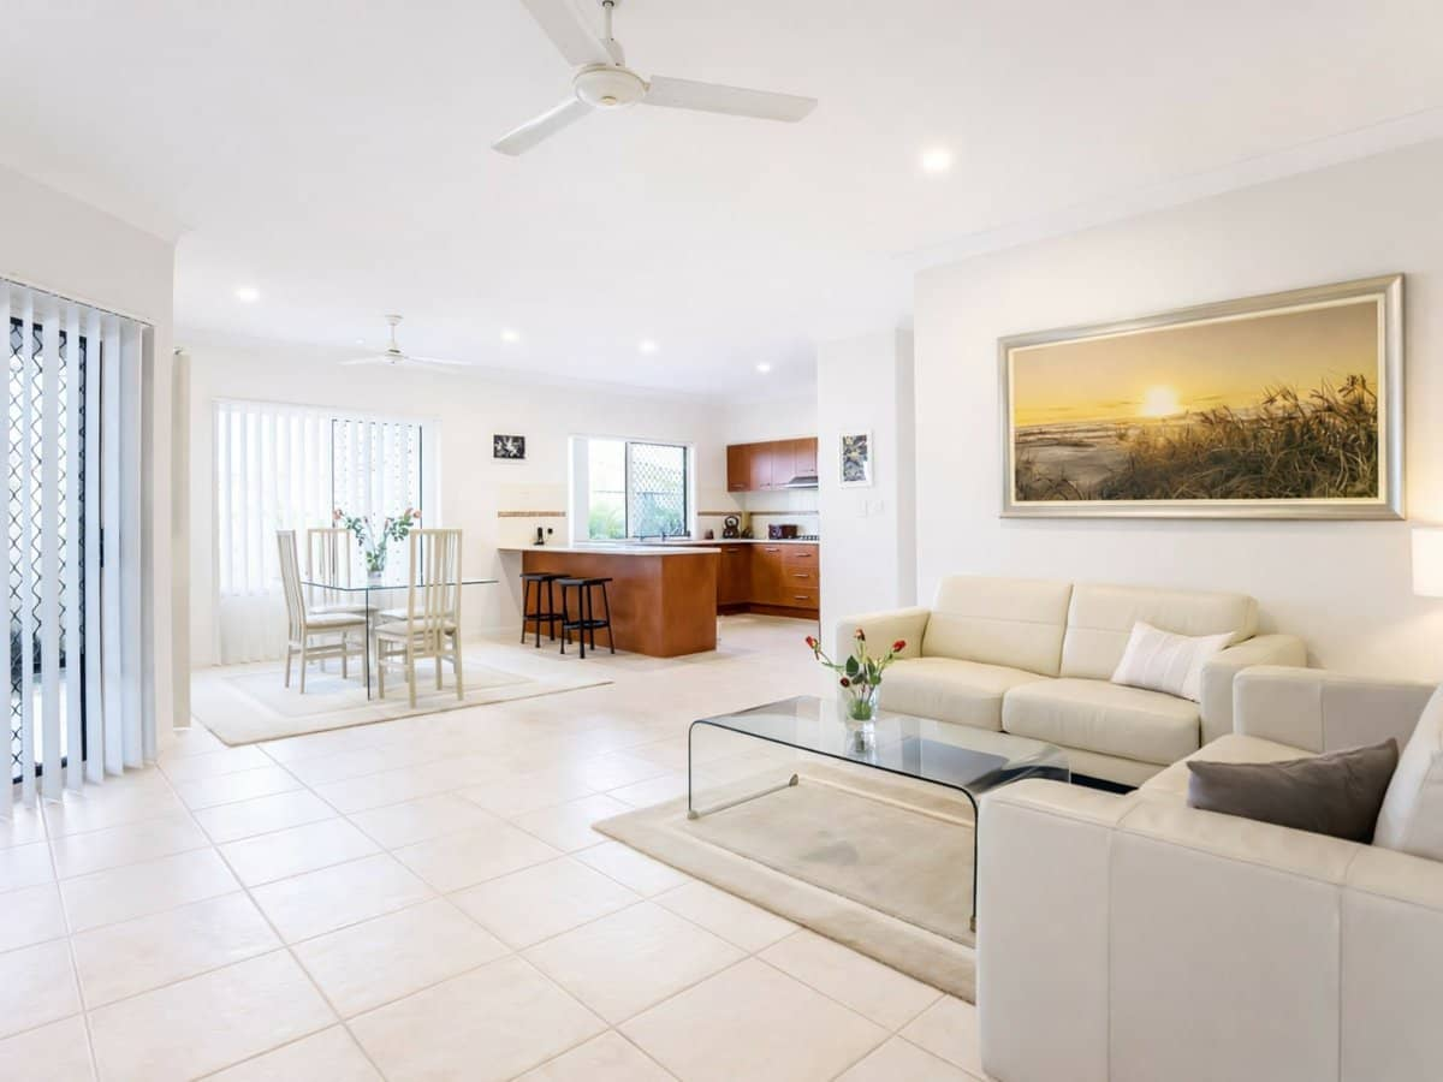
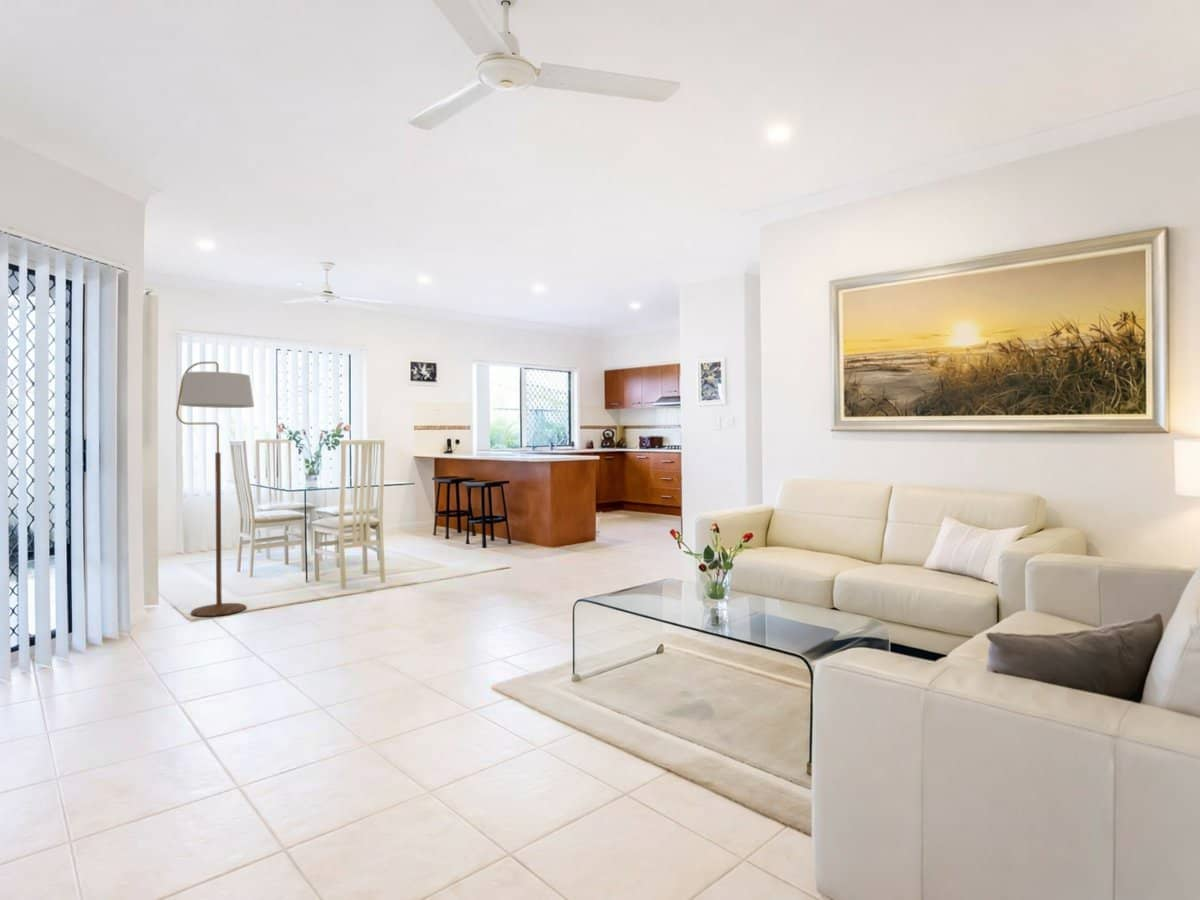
+ floor lamp [175,361,255,617]
